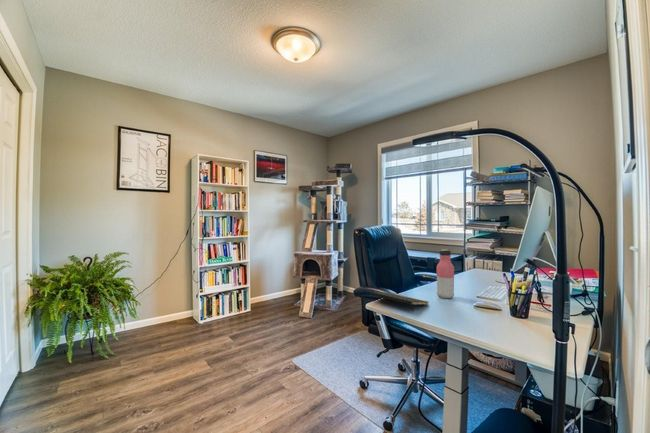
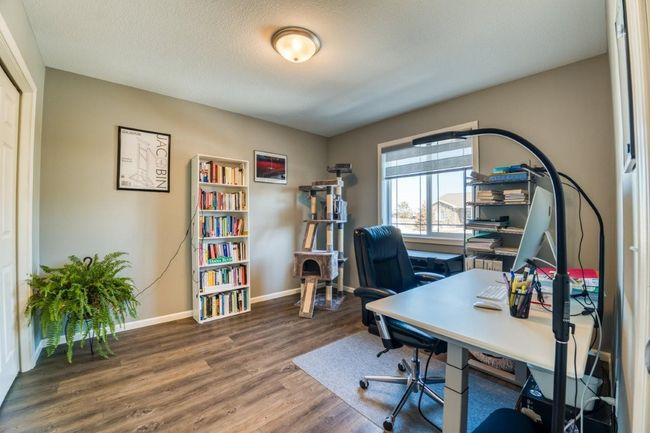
- notepad [370,291,430,313]
- water bottle [435,249,455,300]
